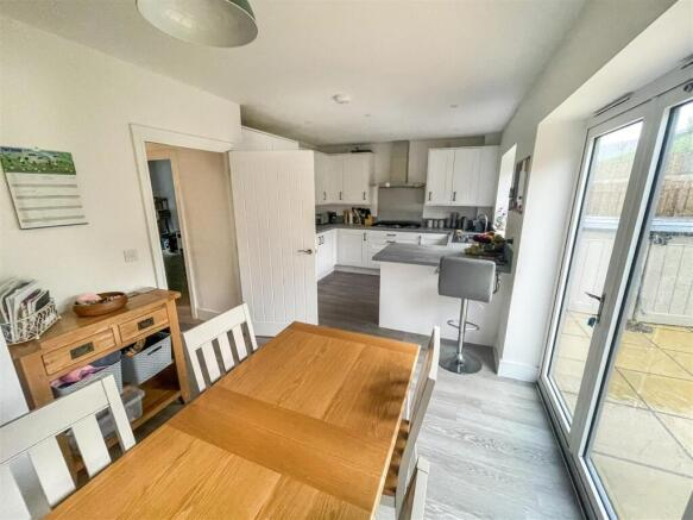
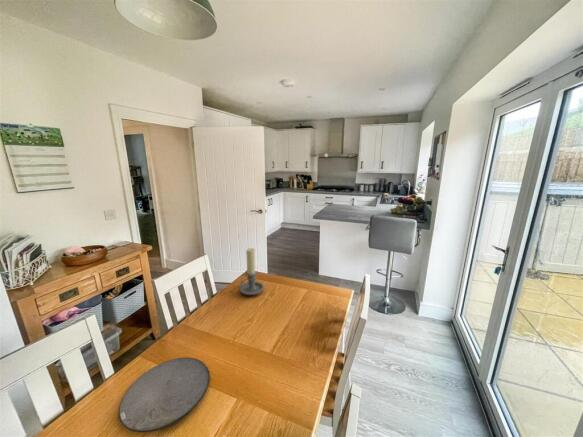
+ plate [118,357,211,433]
+ candle holder [239,247,265,296]
